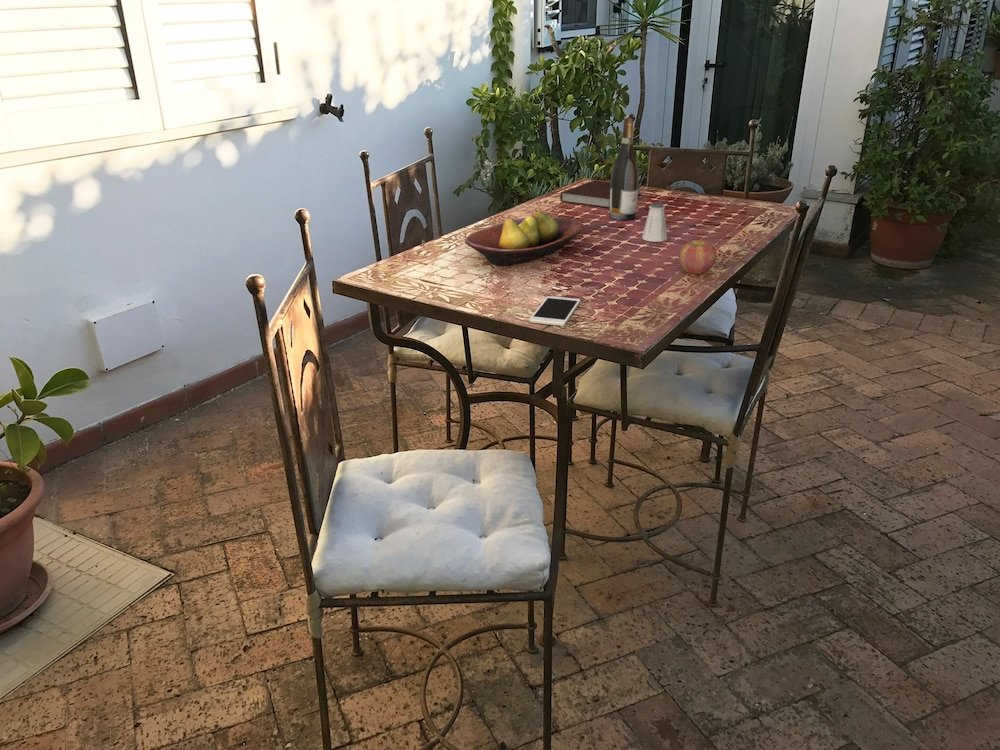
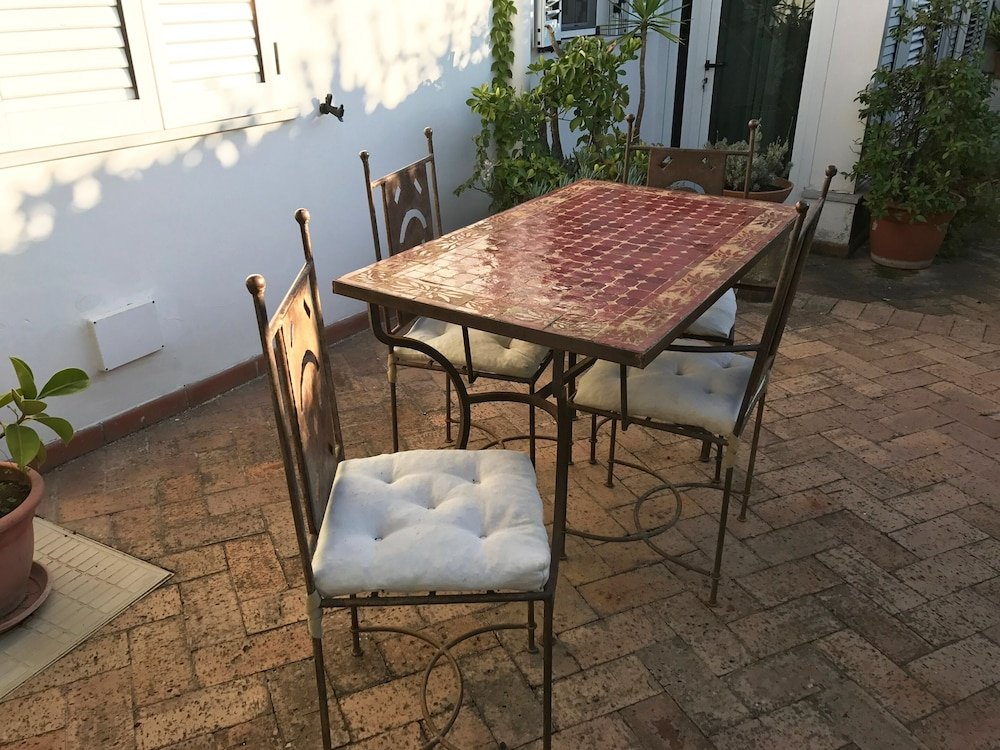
- saltshaker [641,202,668,243]
- fruit bowl [464,209,584,267]
- apple [678,239,718,275]
- wine bottle [609,117,640,221]
- notebook [559,179,643,209]
- cell phone [528,295,581,327]
